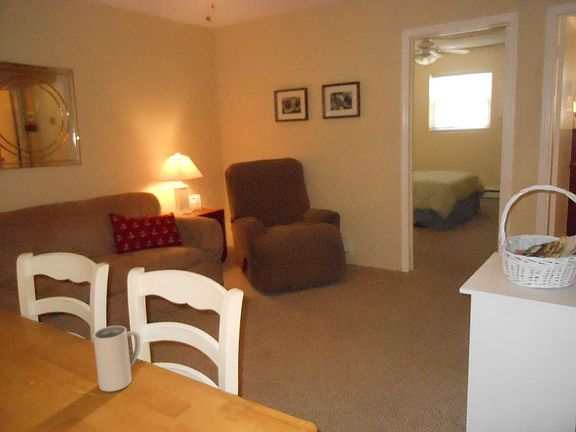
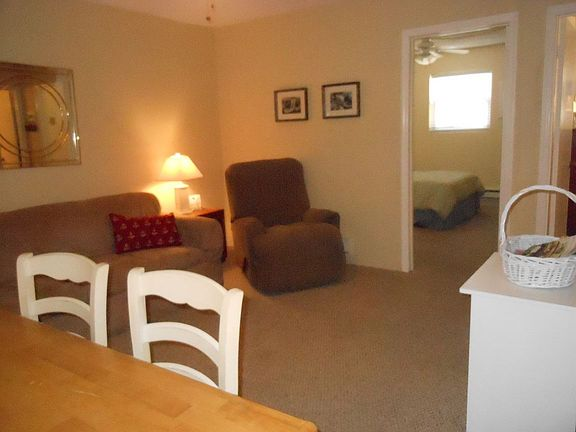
- mug [92,325,141,393]
